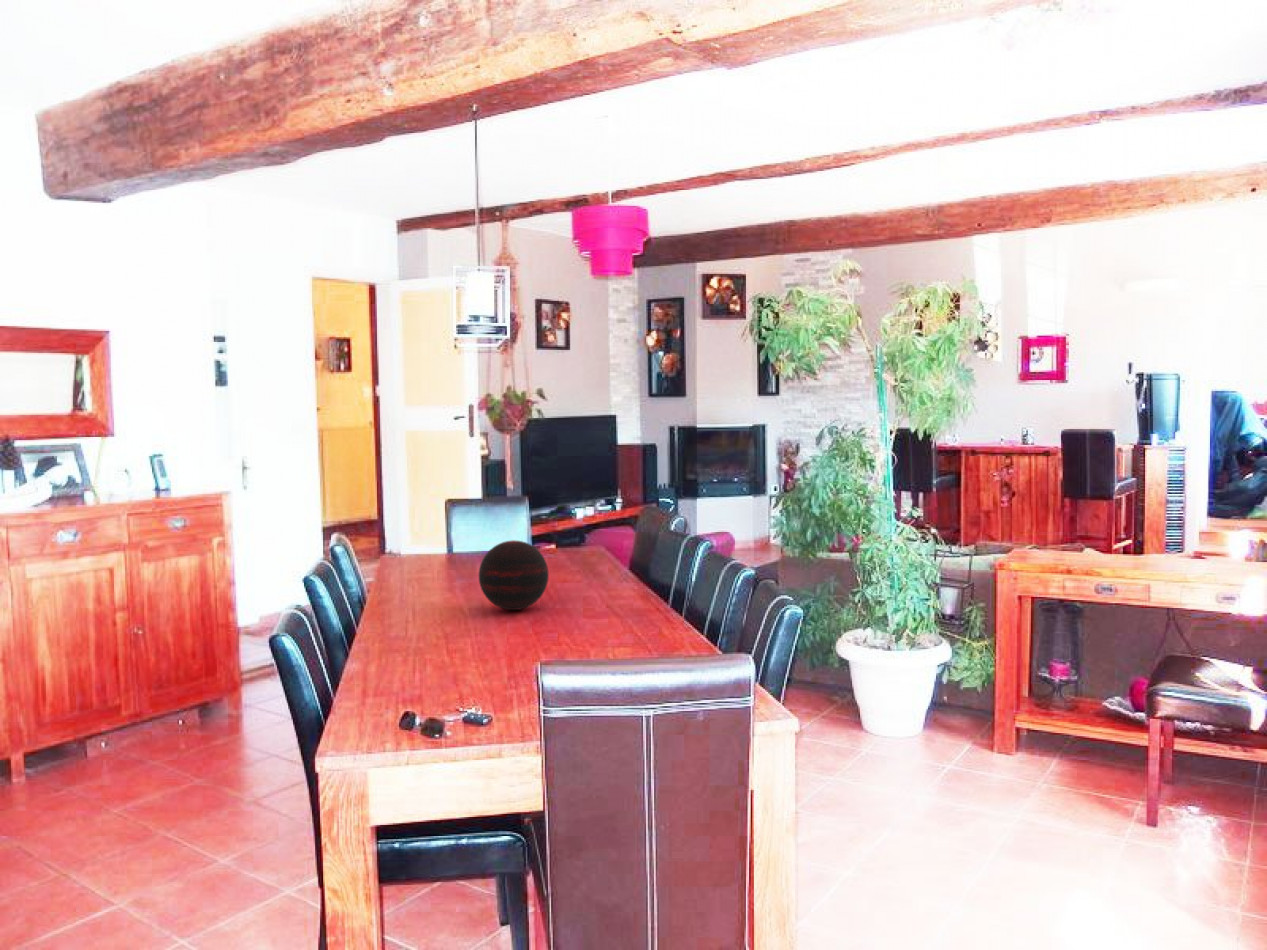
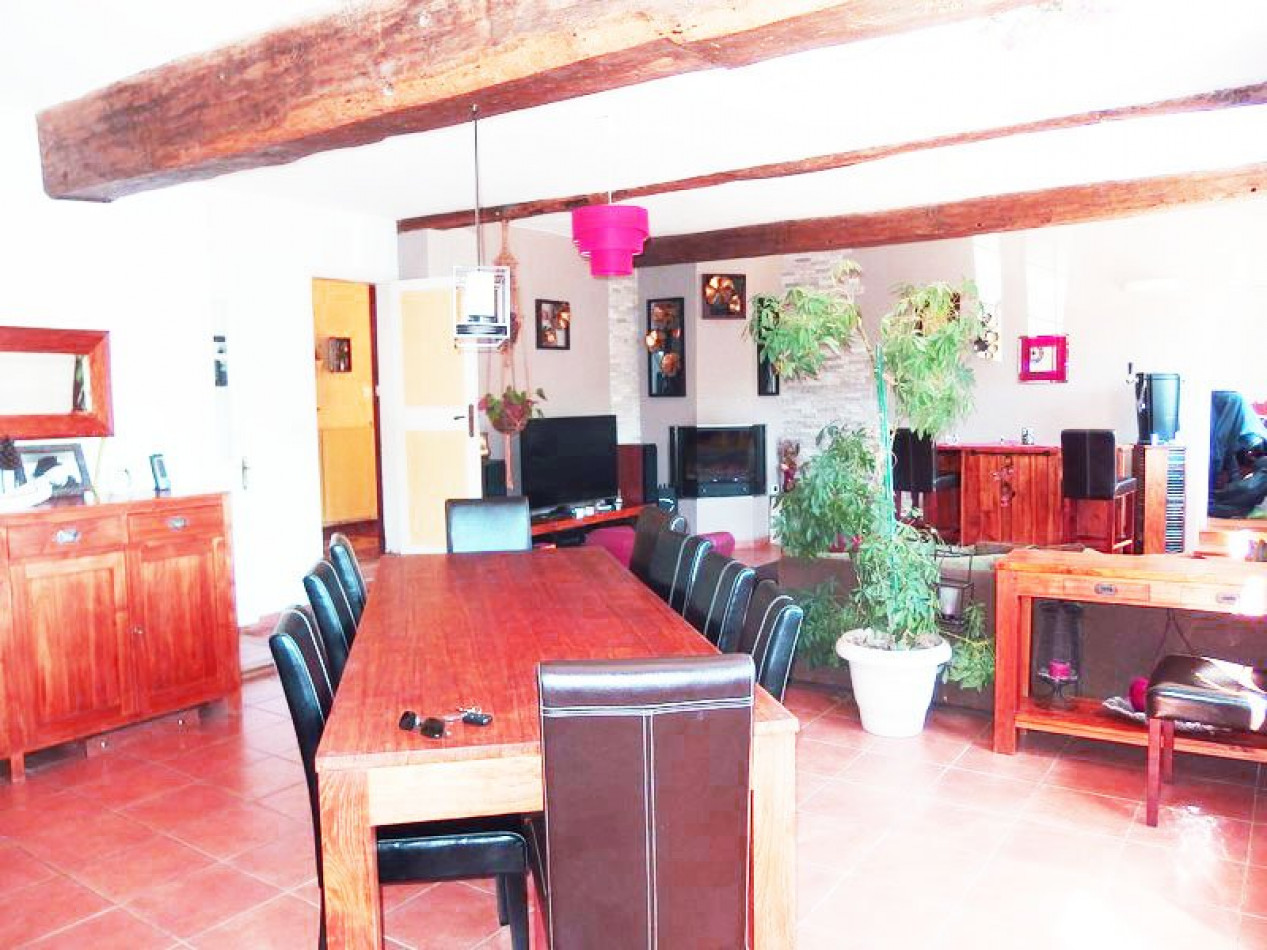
- decorative orb [478,539,550,611]
